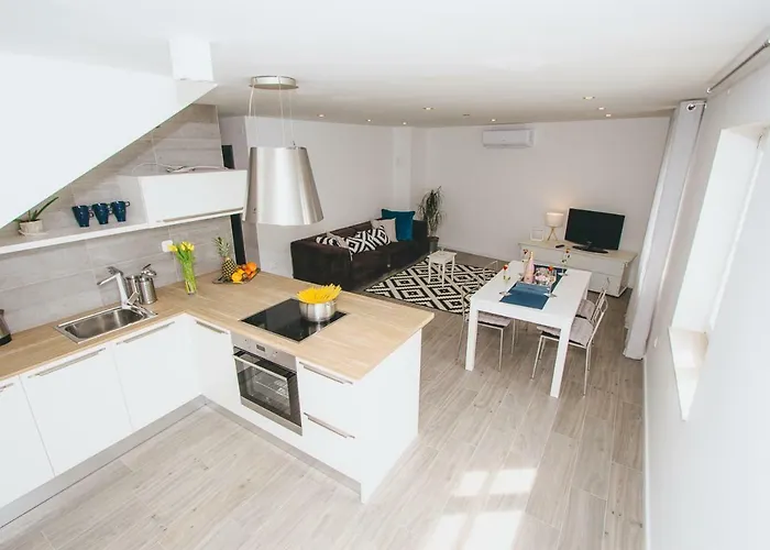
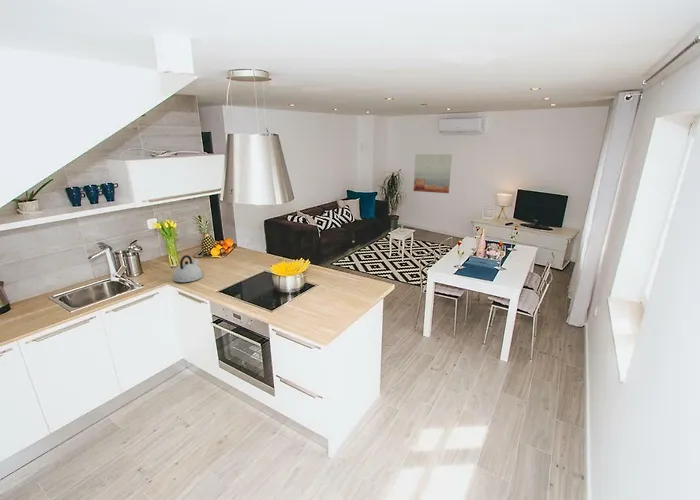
+ kettle [173,254,204,283]
+ wall art [413,153,453,194]
